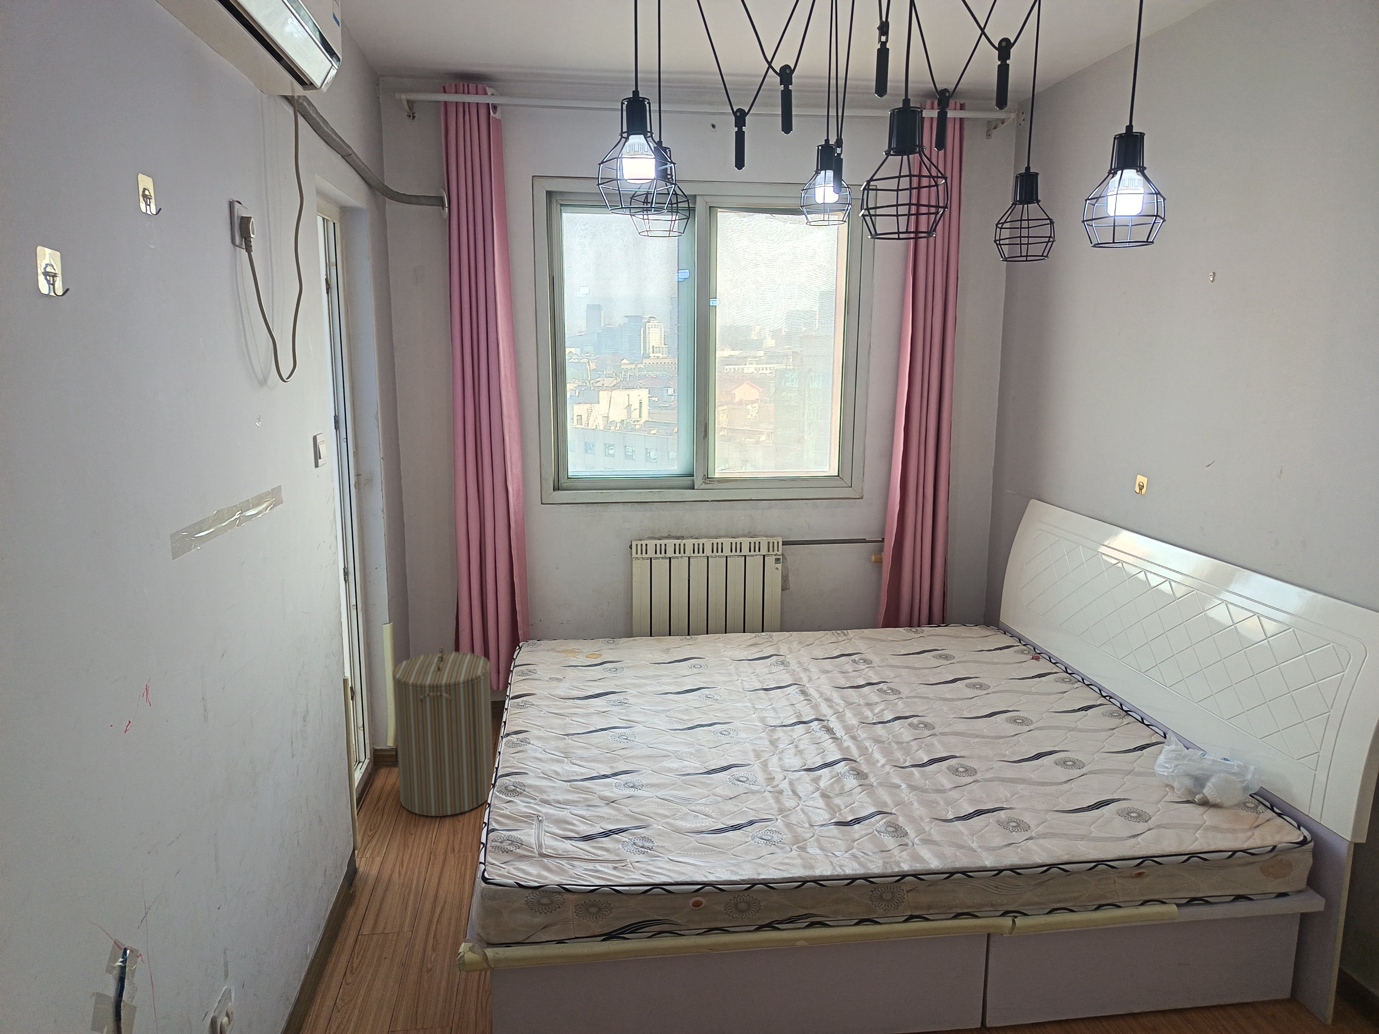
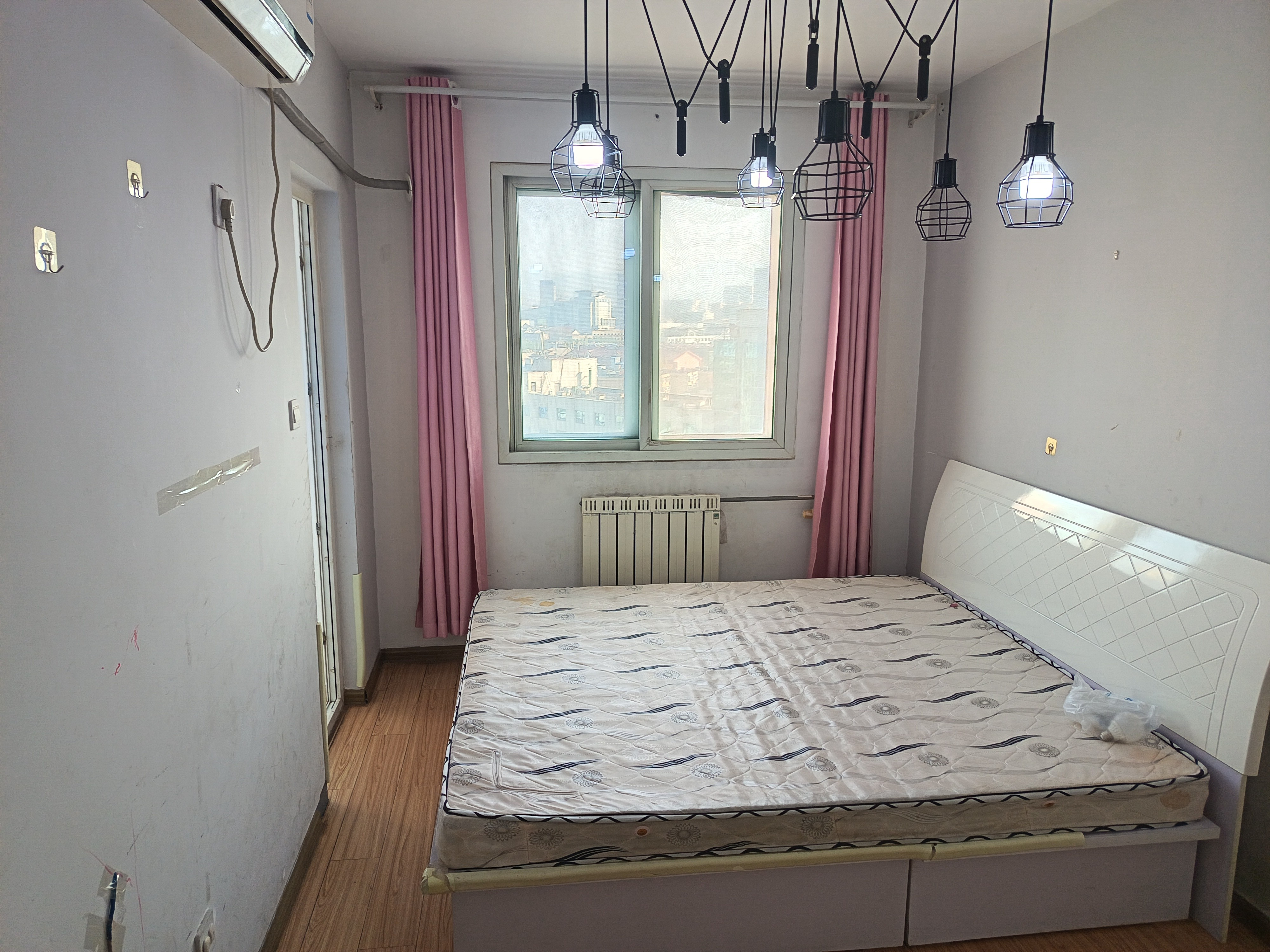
- laundry hamper [392,645,494,817]
